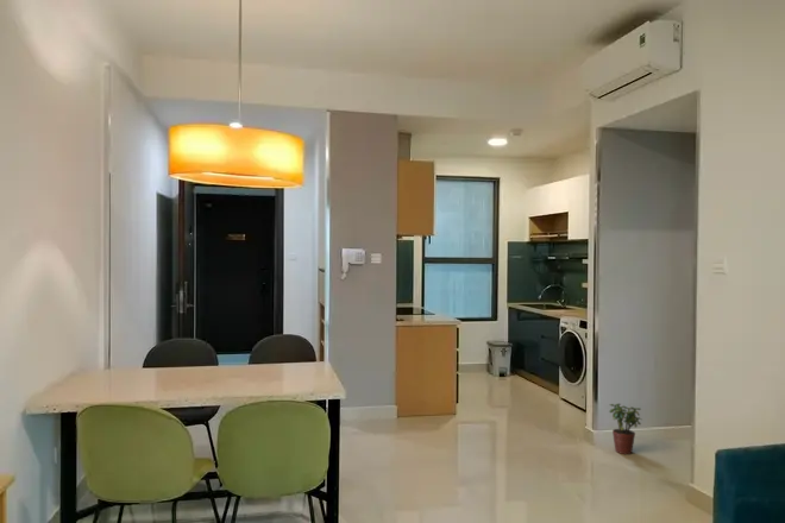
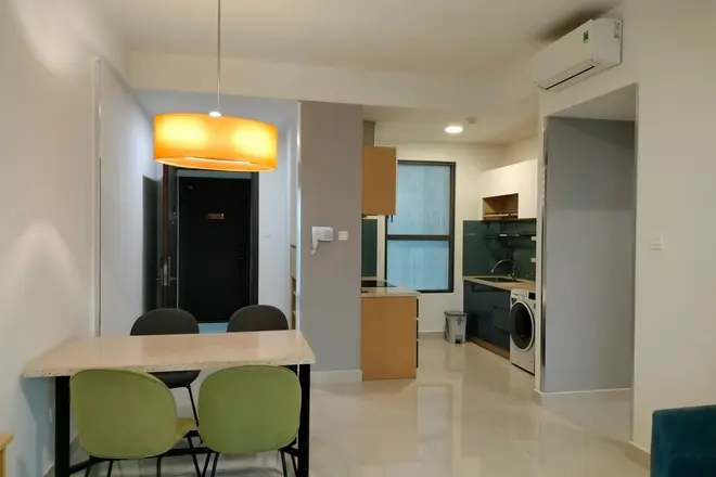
- potted plant [608,403,643,455]
